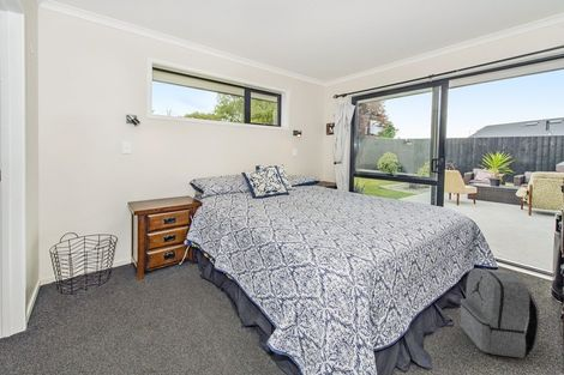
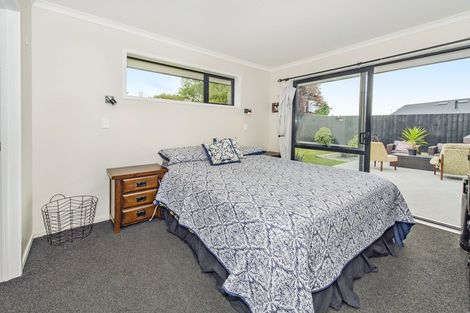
- backpack [460,267,541,359]
